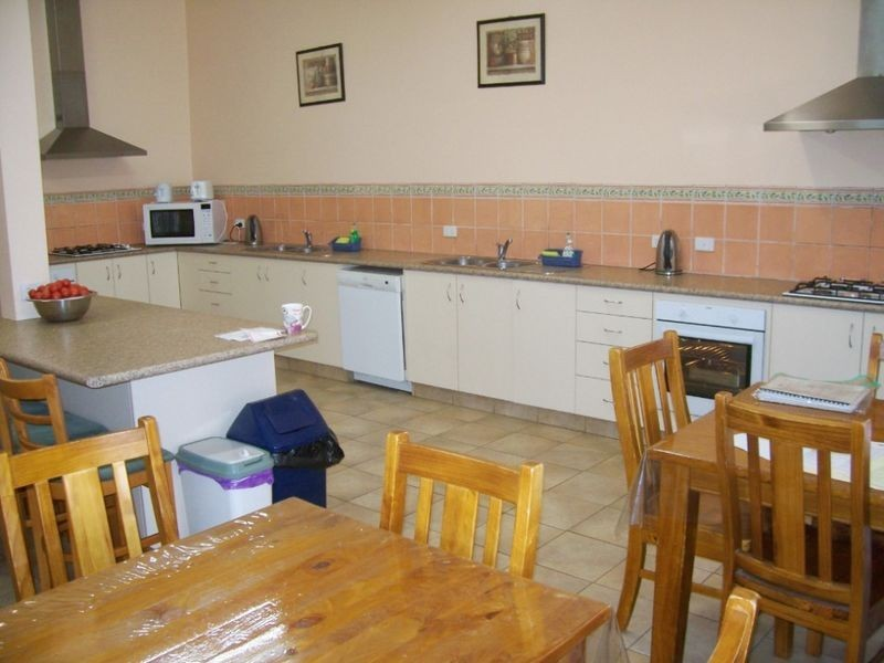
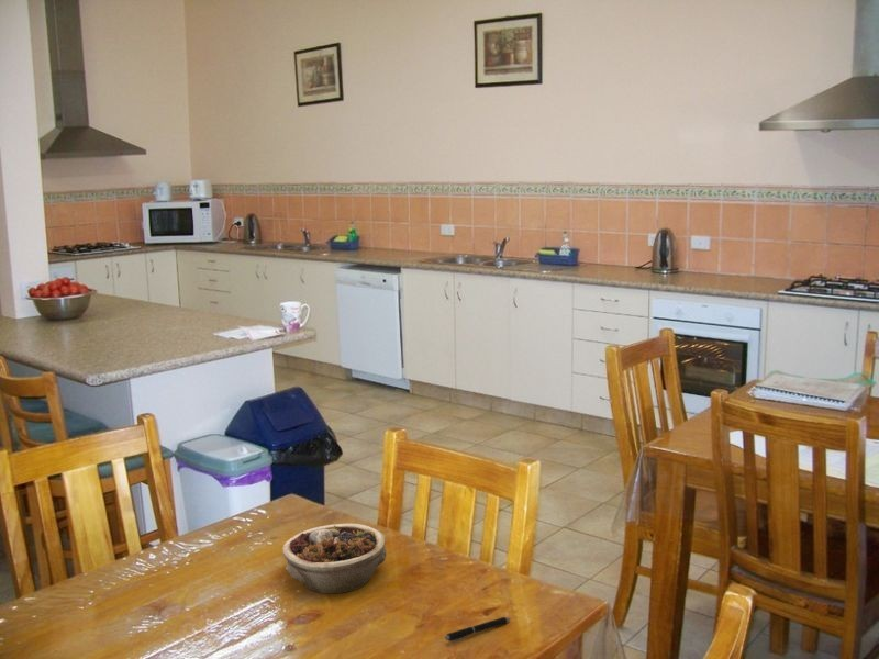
+ pen [444,616,512,643]
+ succulent planter [281,523,387,594]
